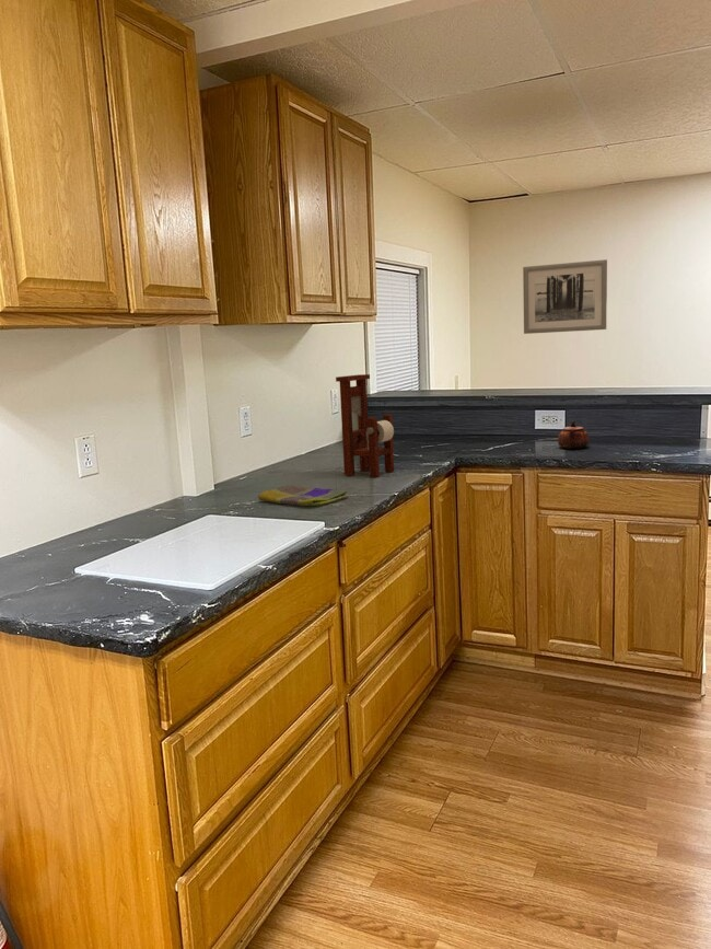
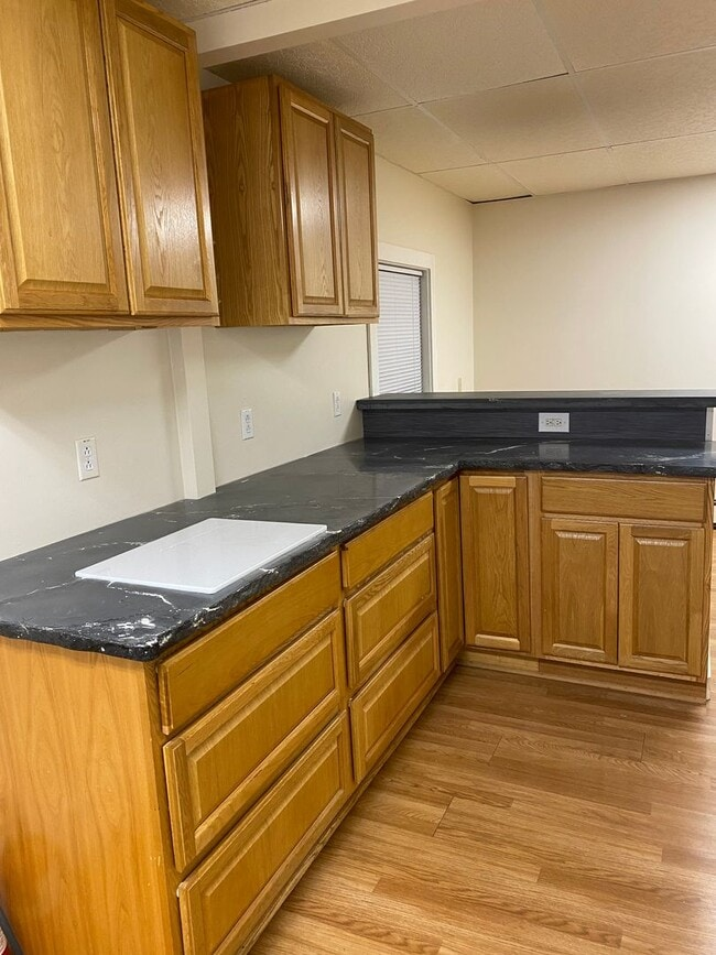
- wall art [522,258,608,335]
- dish towel [257,483,349,507]
- paper towel holder [335,373,395,478]
- teapot [557,420,591,450]
